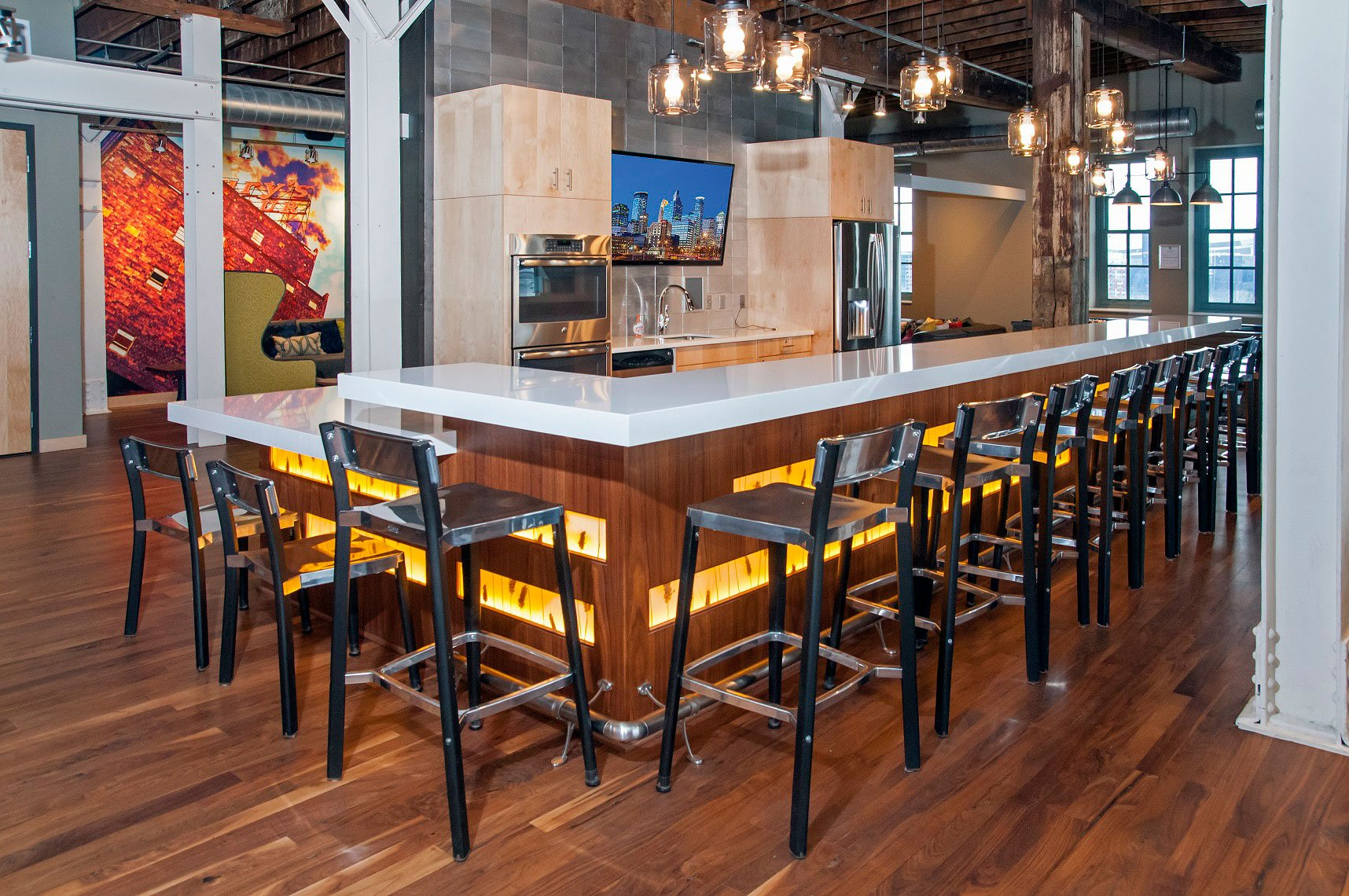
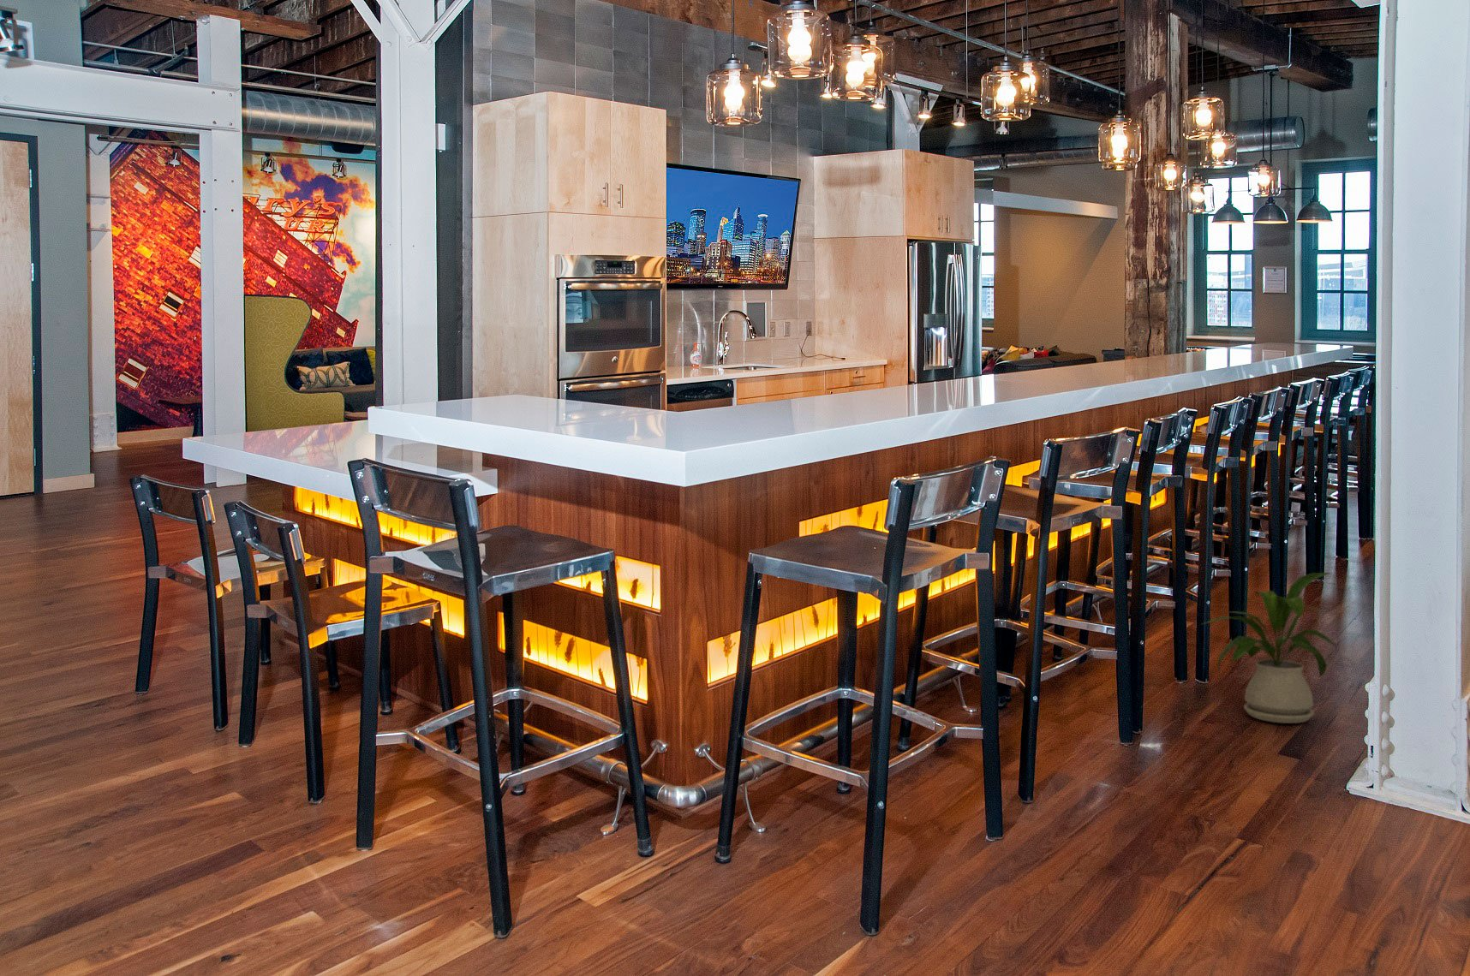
+ house plant [1201,572,1339,724]
